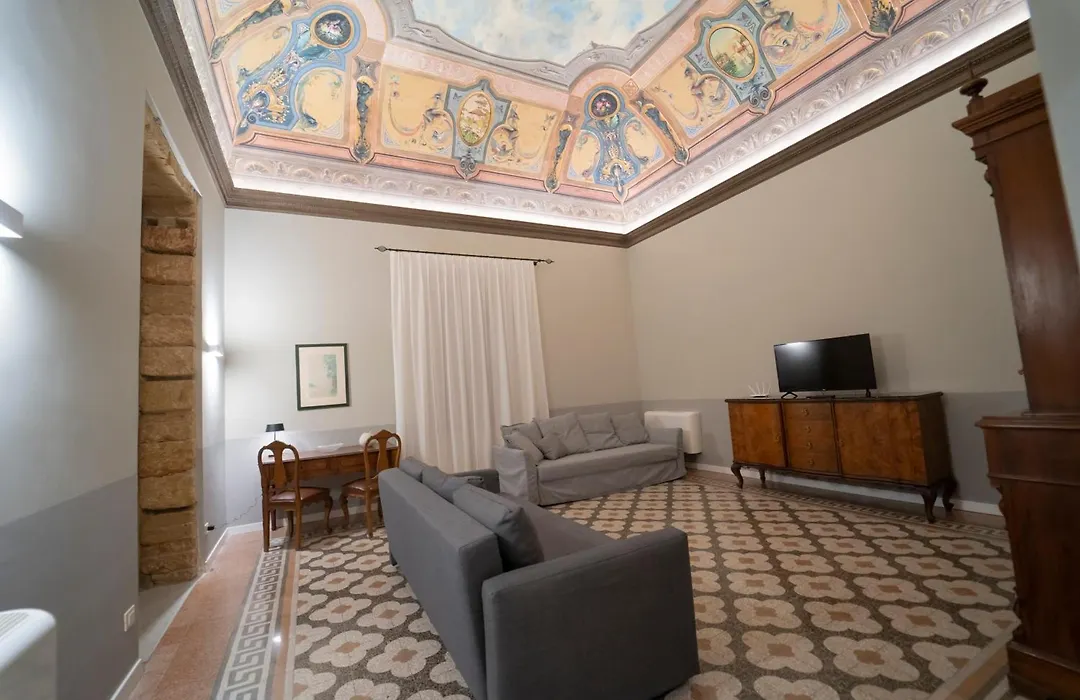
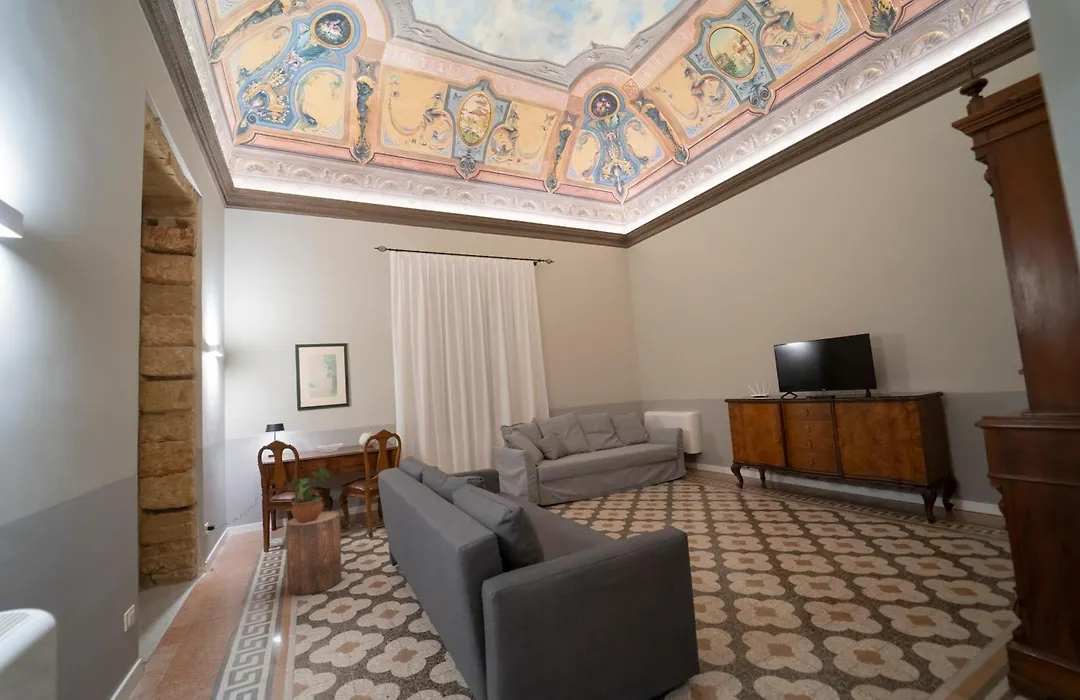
+ stool [285,510,343,596]
+ potted plant [289,466,331,523]
